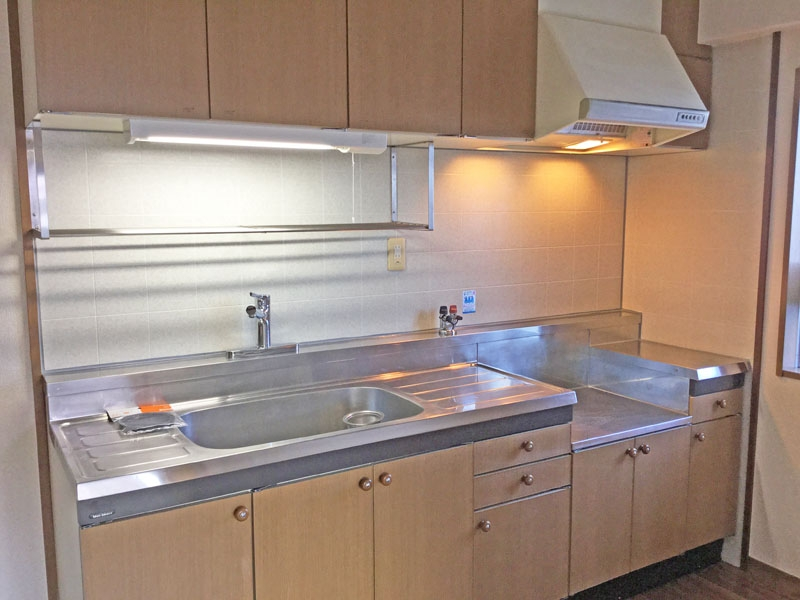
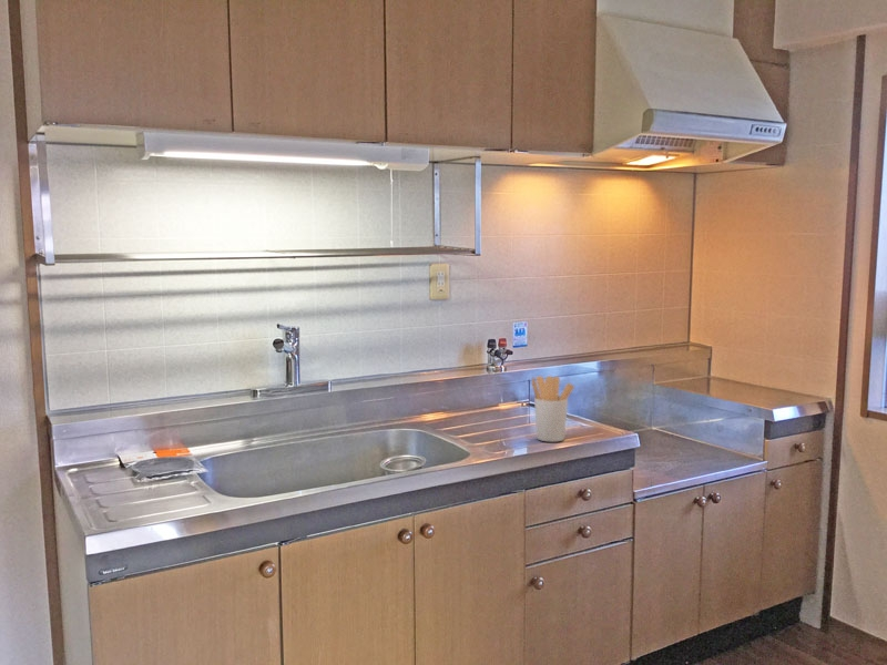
+ utensil holder [531,375,575,443]
